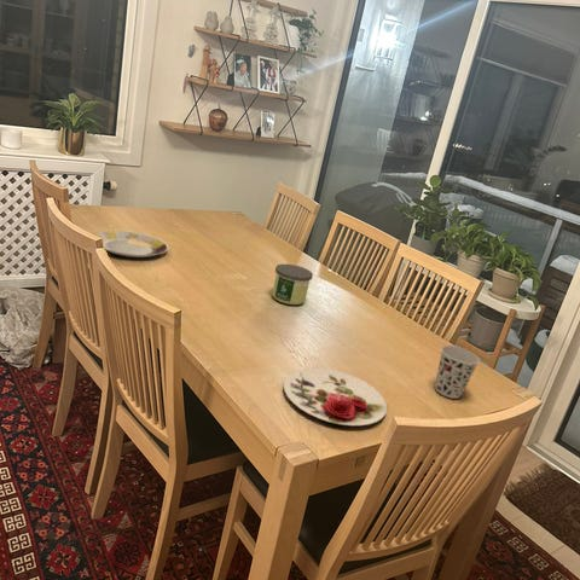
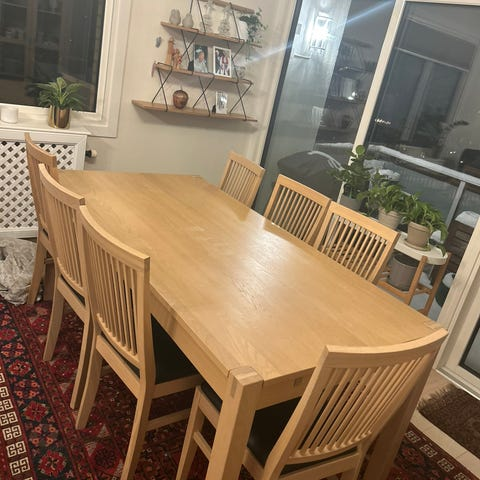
- candle [271,263,314,306]
- cup [434,344,481,400]
- plate [283,367,388,427]
- plate [93,230,169,259]
